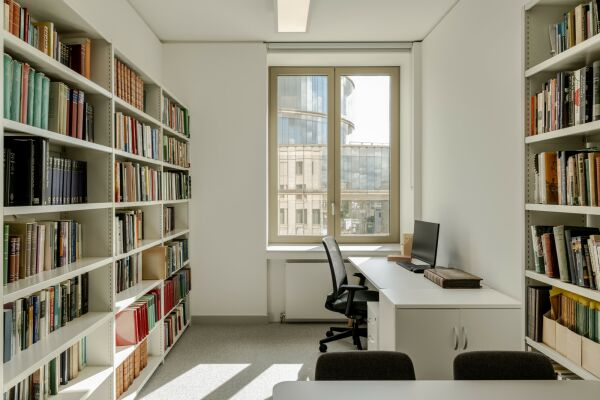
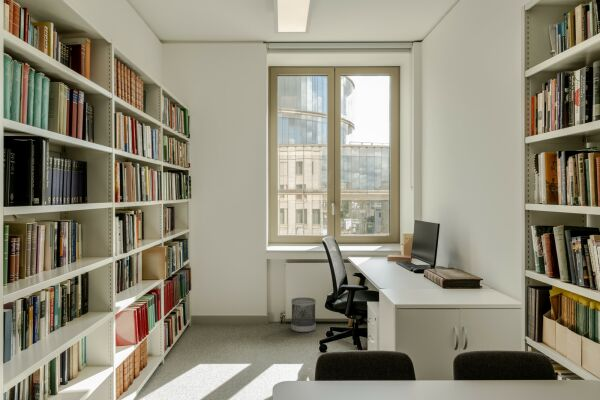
+ wastebasket [290,297,317,333]
